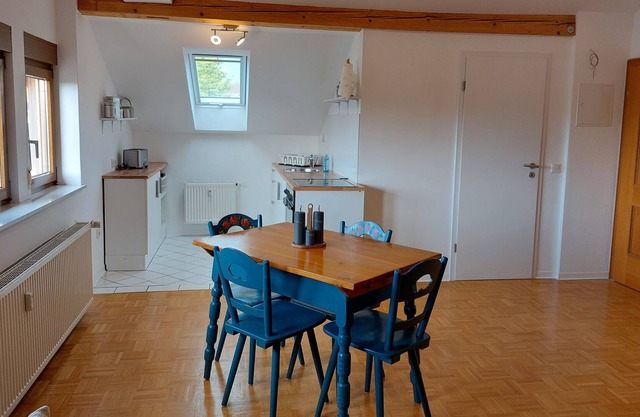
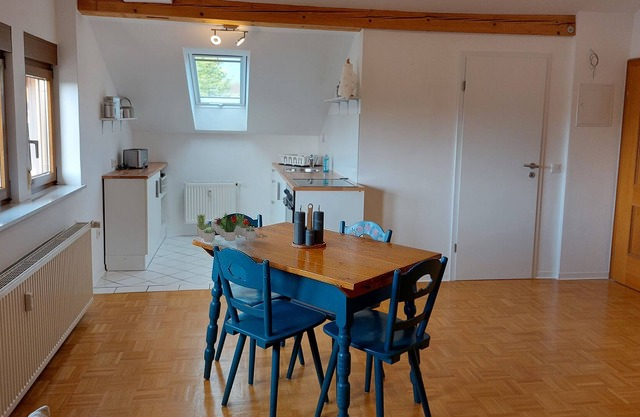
+ succulent plant [195,212,267,243]
